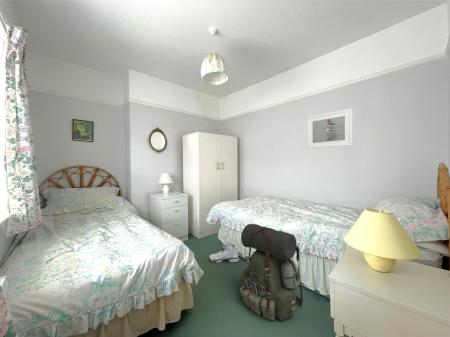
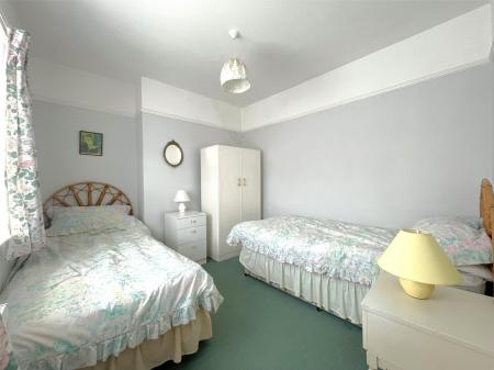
- sneaker [209,241,240,263]
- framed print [306,108,353,149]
- backpack [239,223,304,322]
